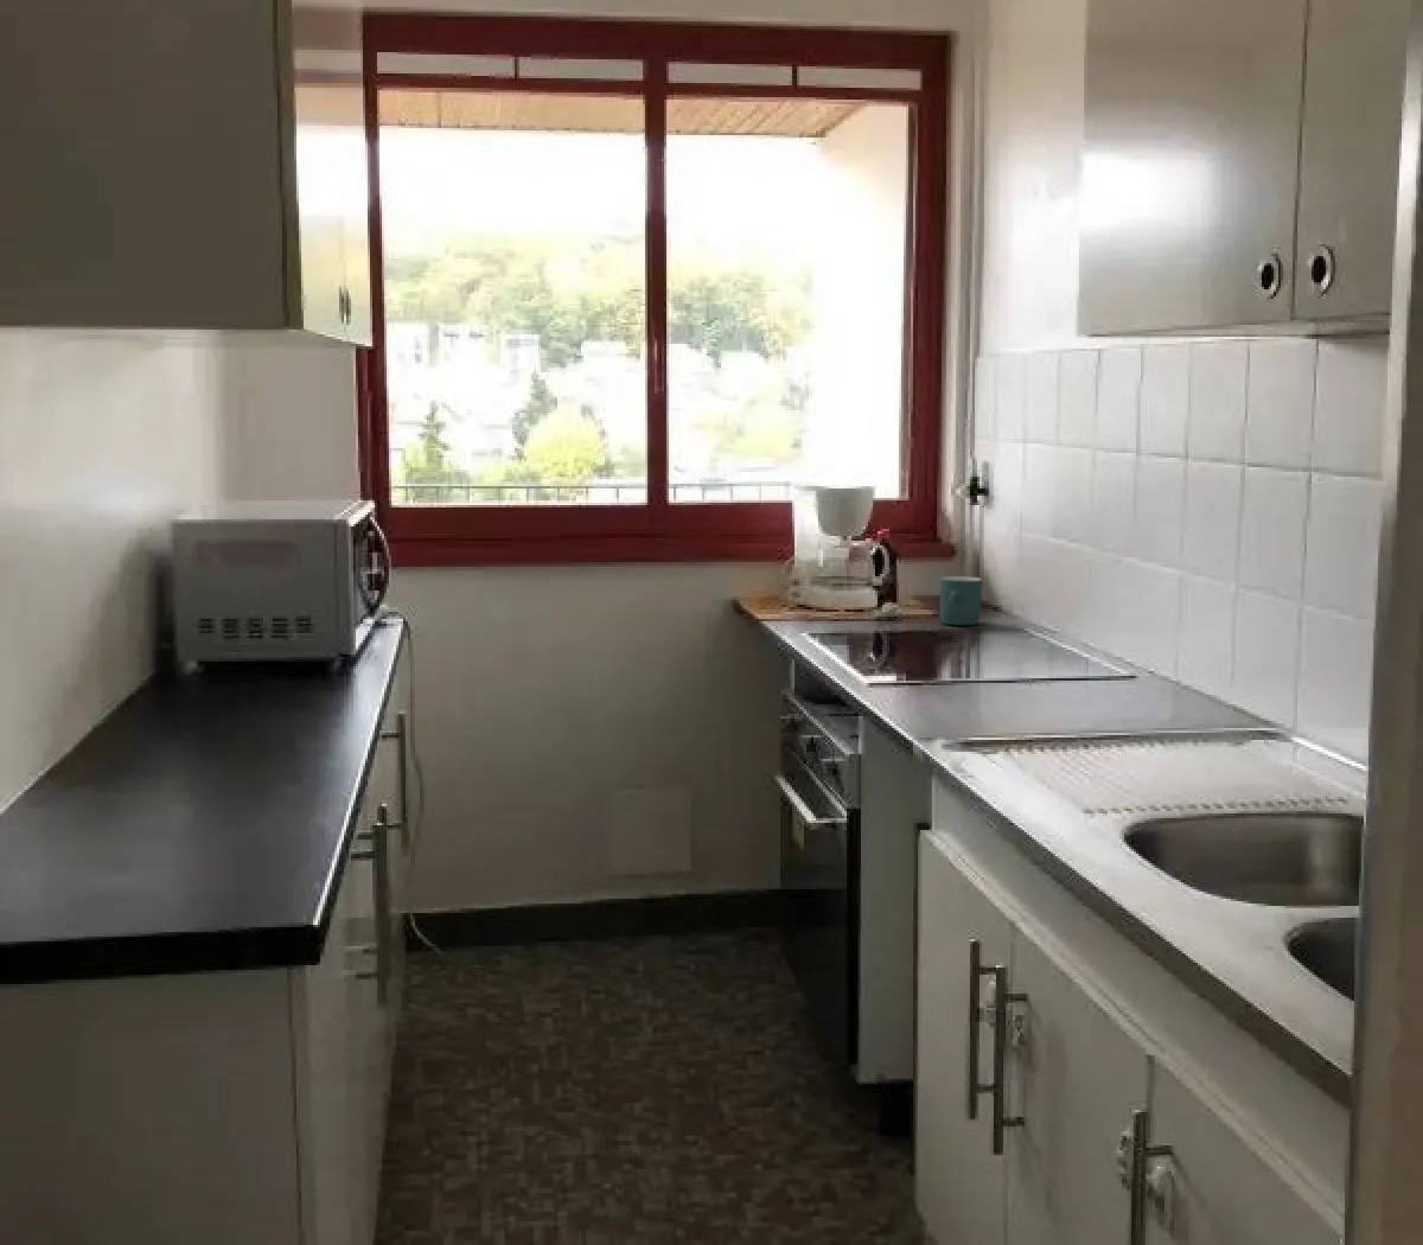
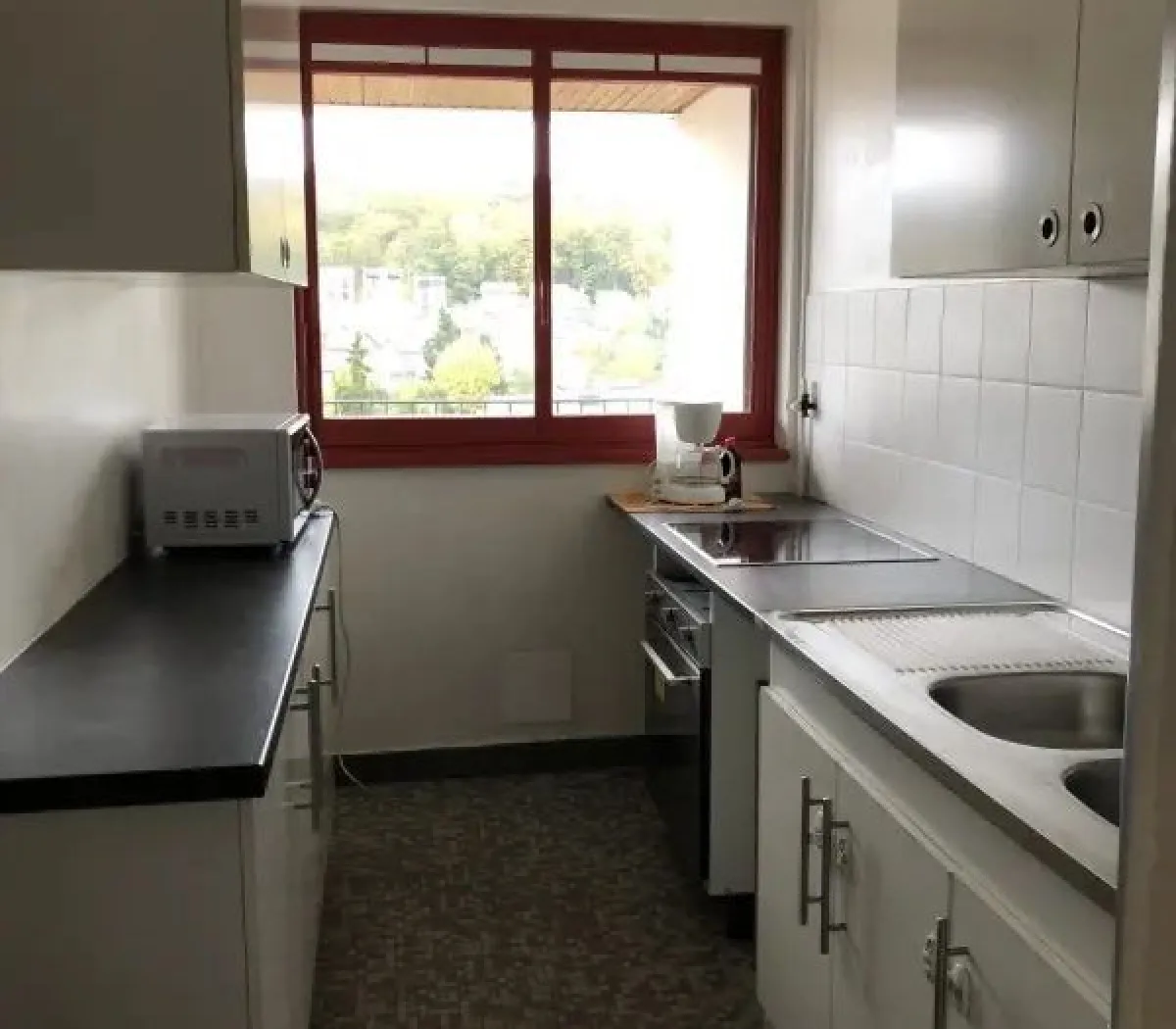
- mug [939,575,983,626]
